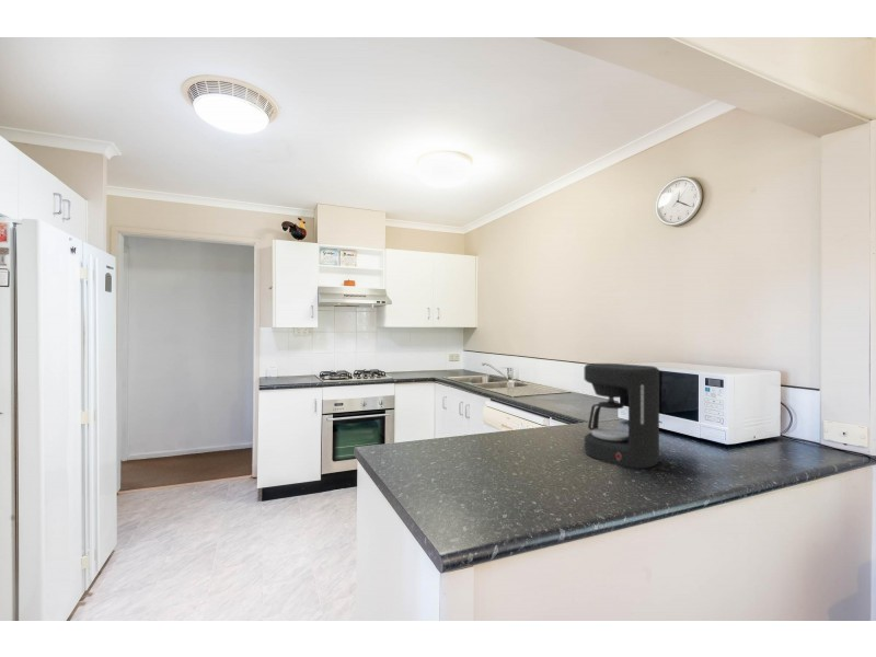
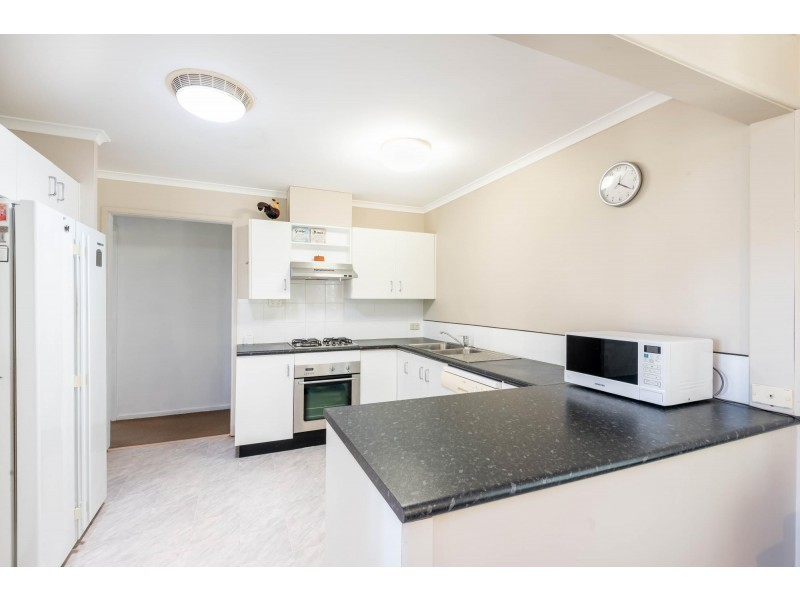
- coffee maker [584,362,660,470]
